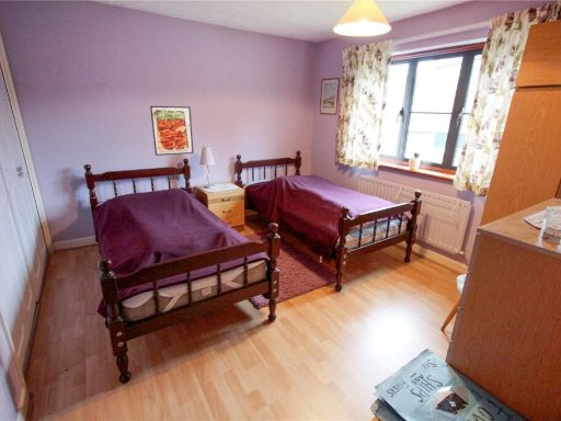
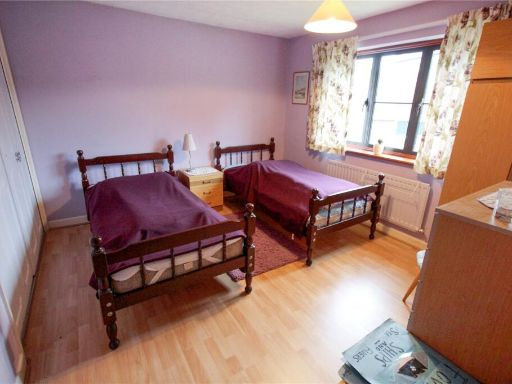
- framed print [149,105,195,157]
